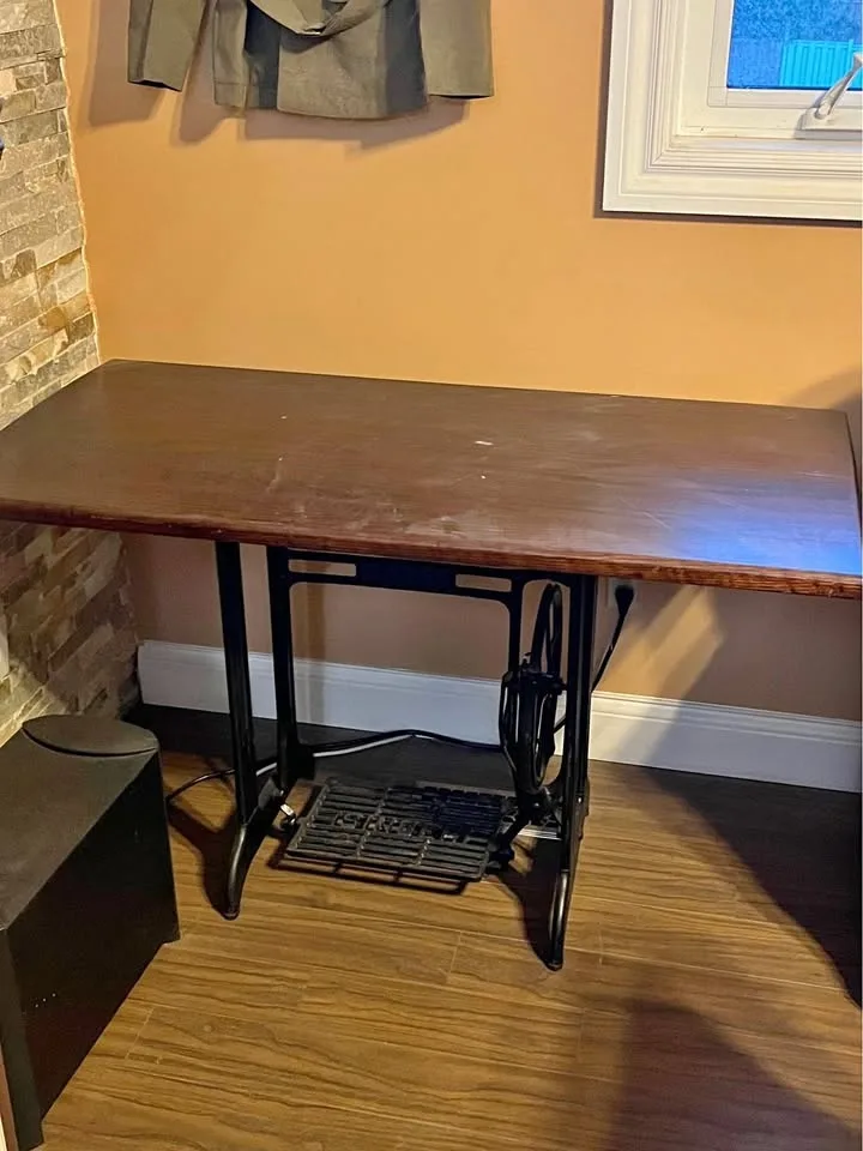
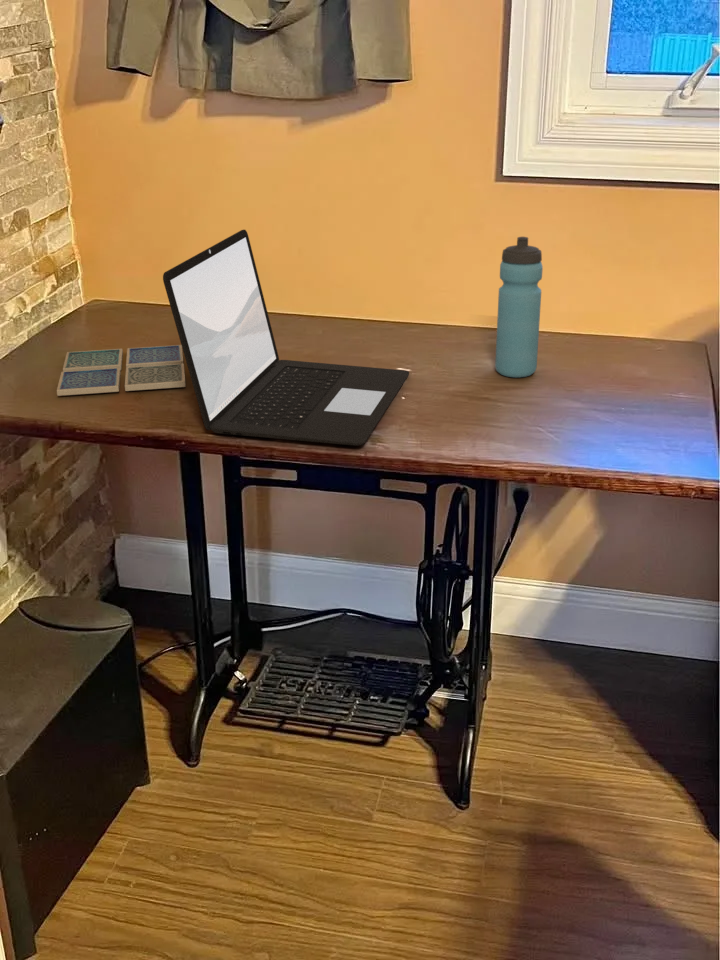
+ laptop [162,229,410,447]
+ water bottle [494,236,544,378]
+ drink coaster [56,344,187,397]
